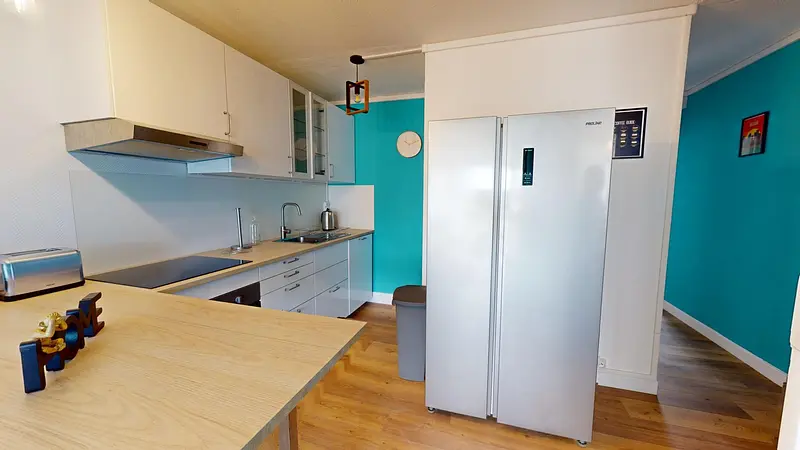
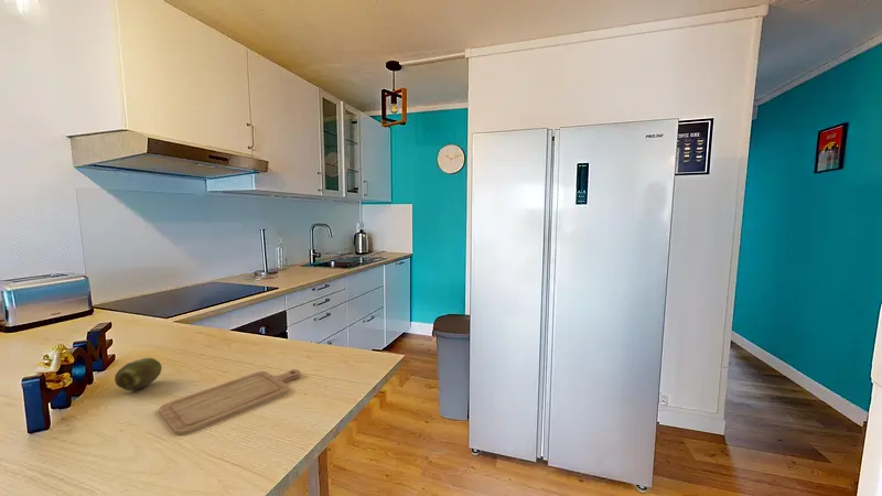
+ chopping board [158,368,302,436]
+ fruit [114,357,163,391]
